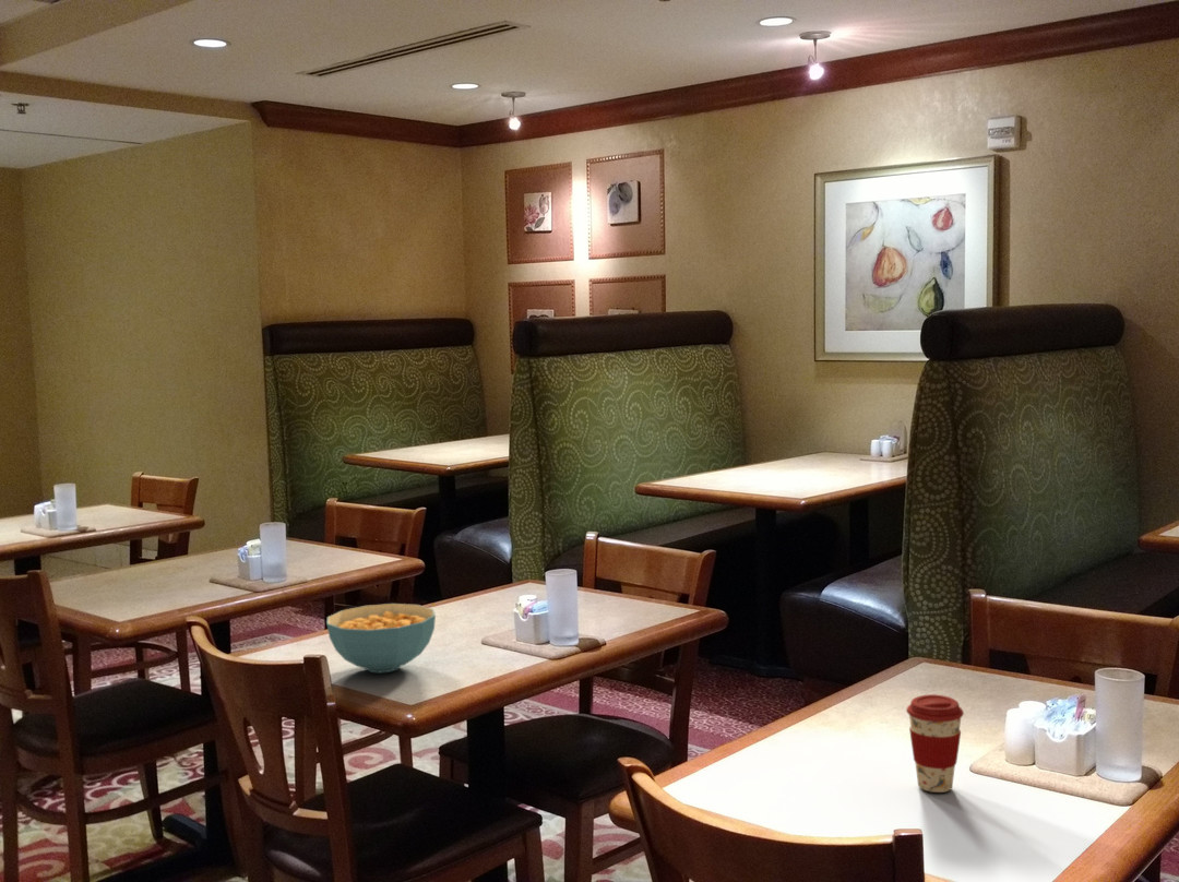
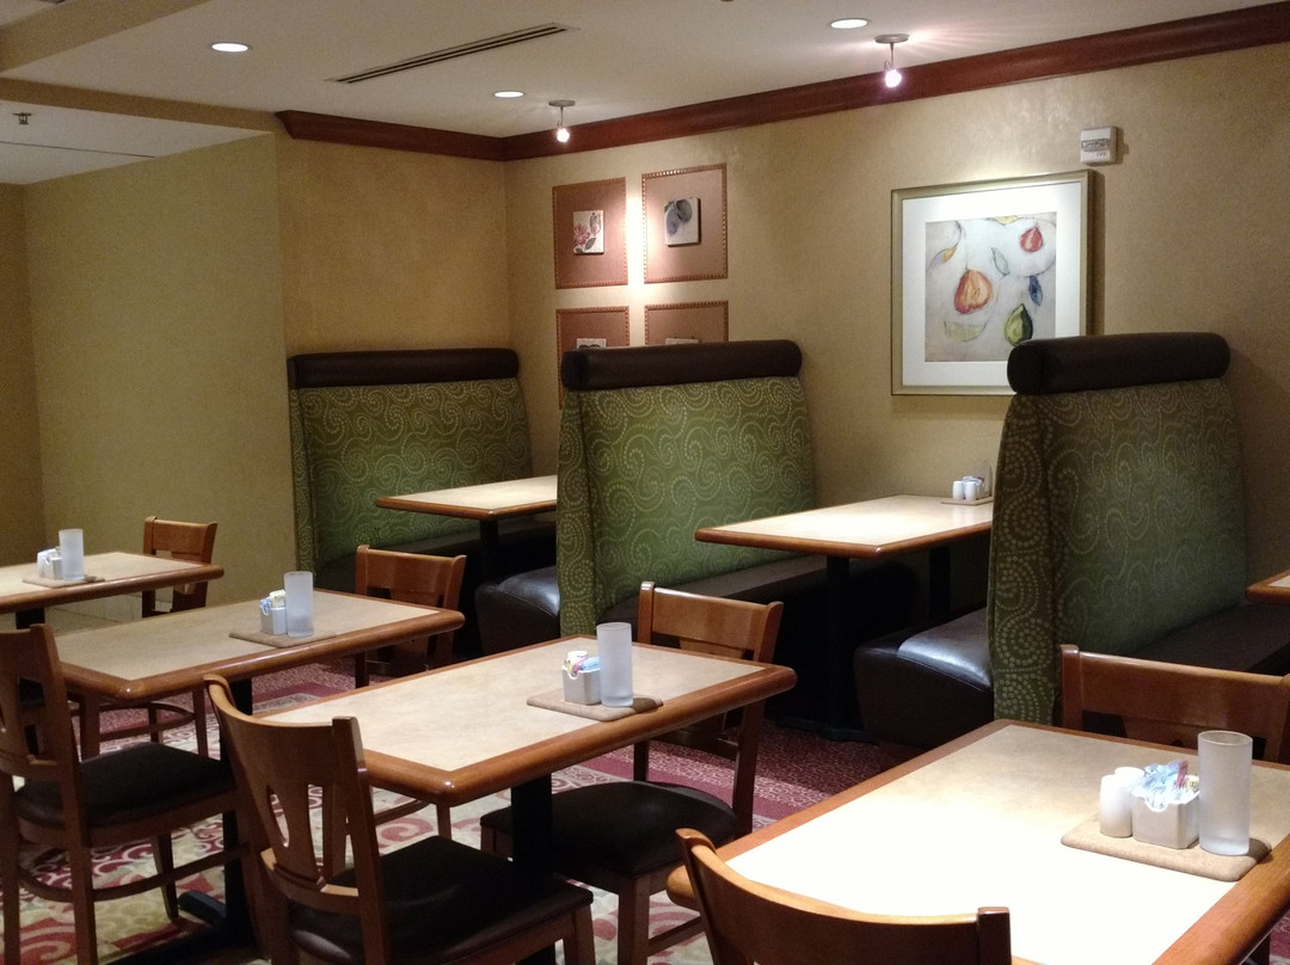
- coffee cup [905,693,965,794]
- cereal bowl [325,603,437,675]
